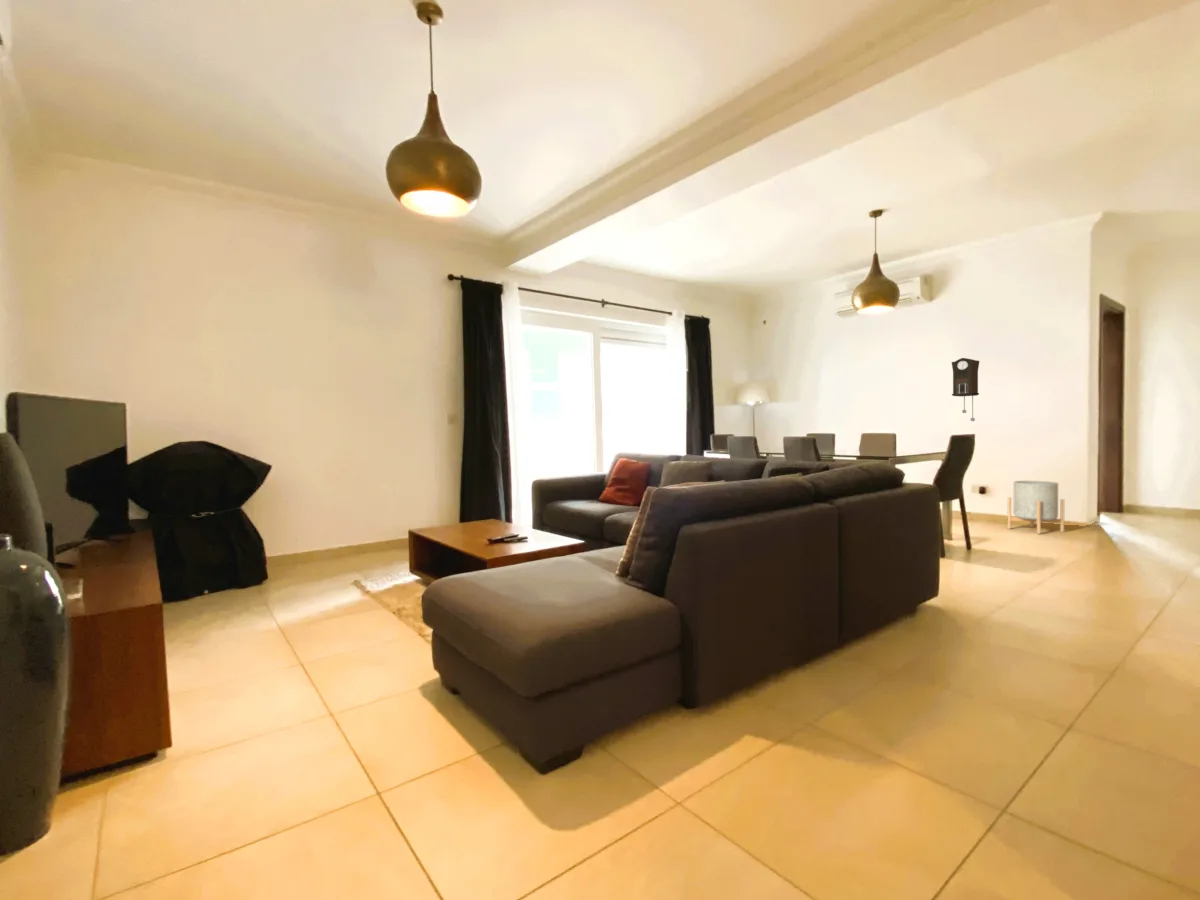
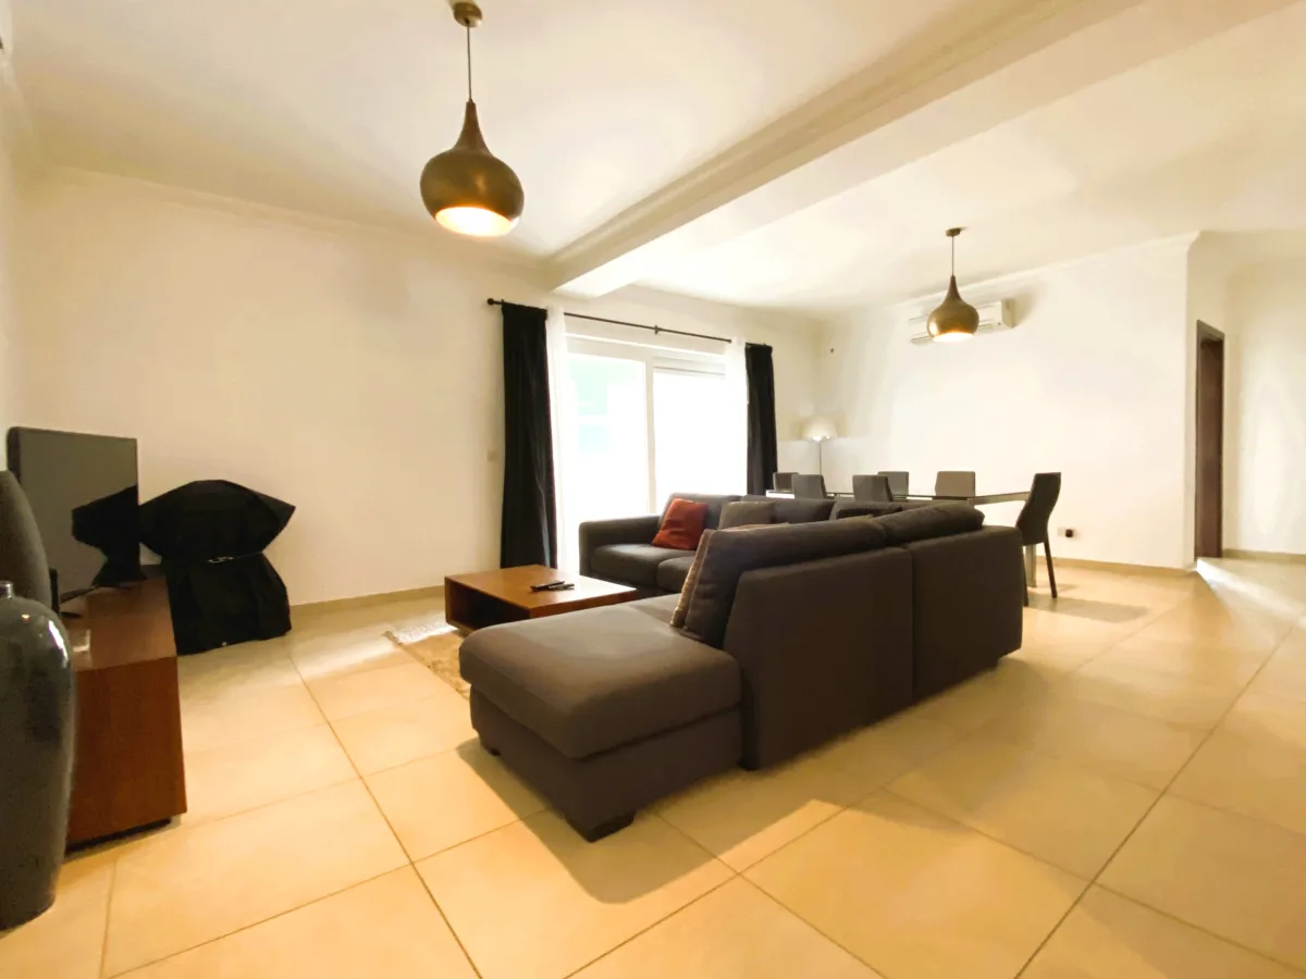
- pendulum clock [951,357,980,422]
- planter [1007,480,1065,535]
